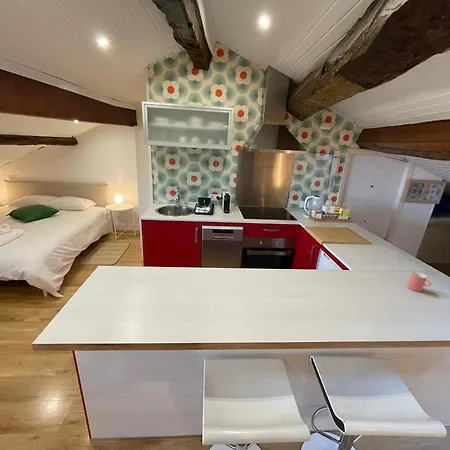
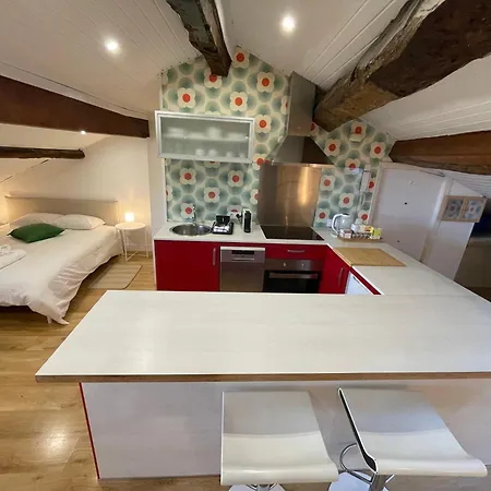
- cup [406,271,432,292]
